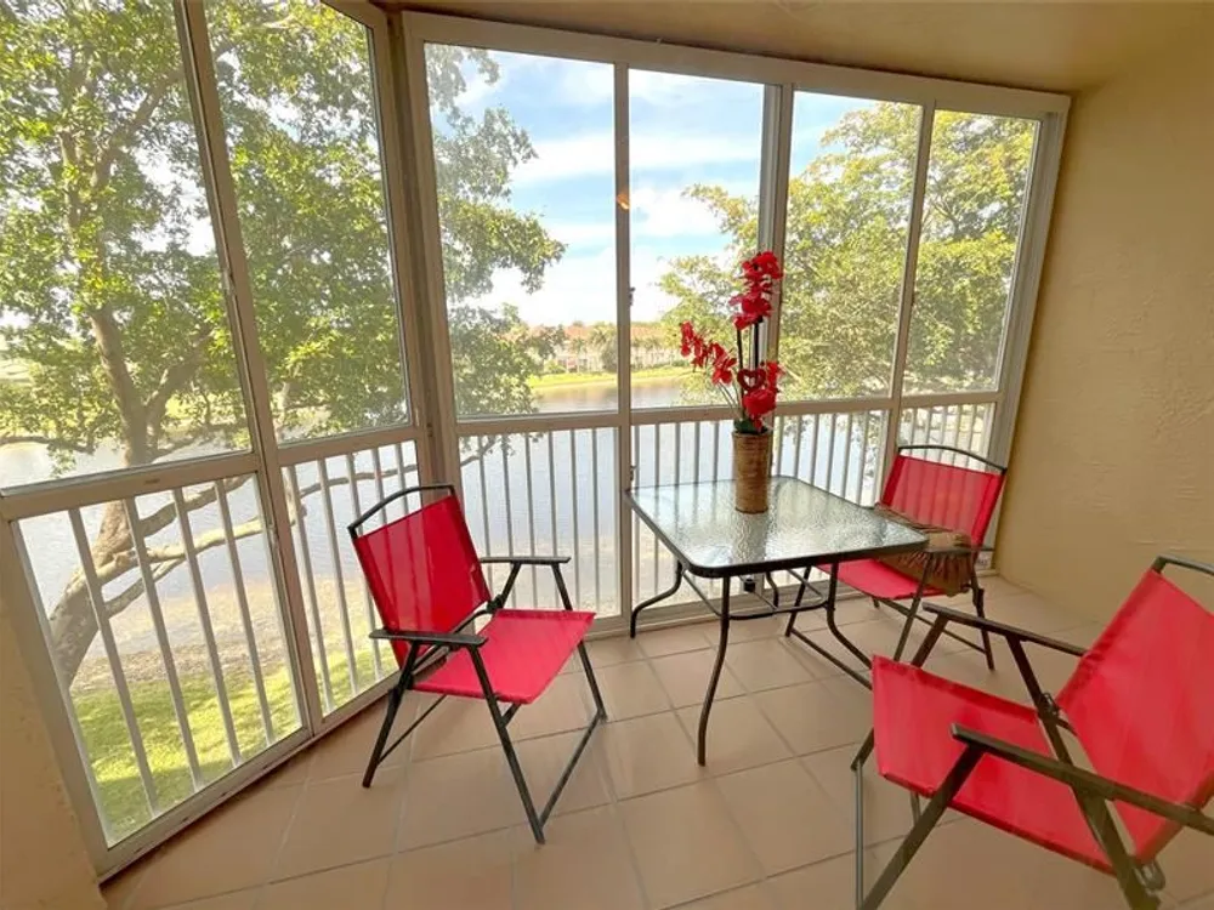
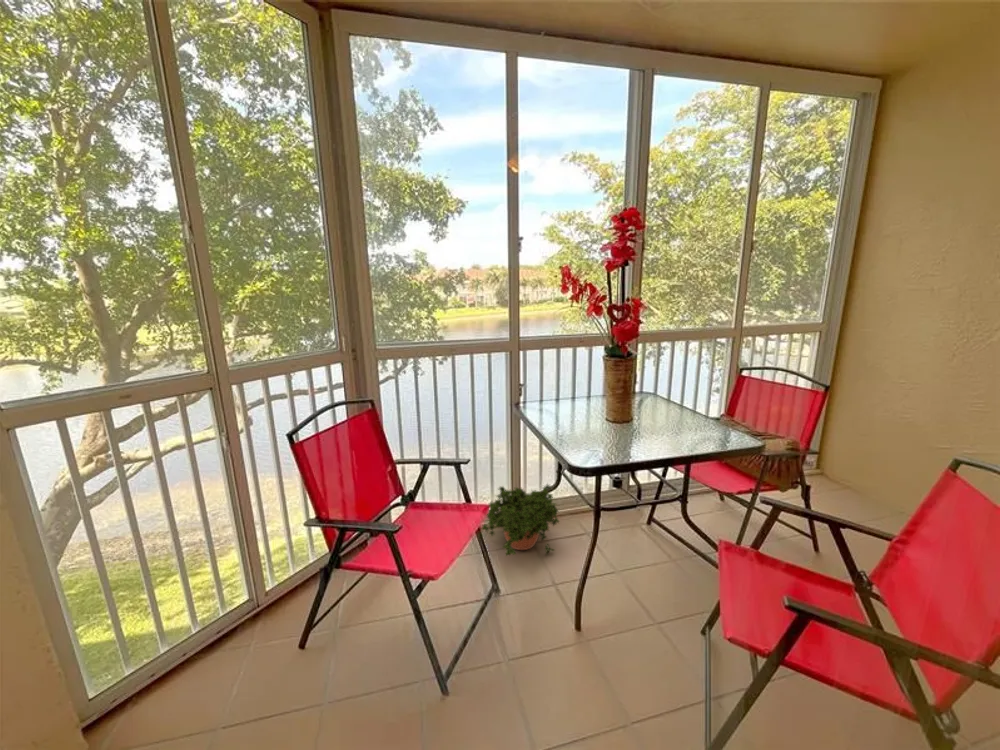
+ potted plant [481,482,561,557]
